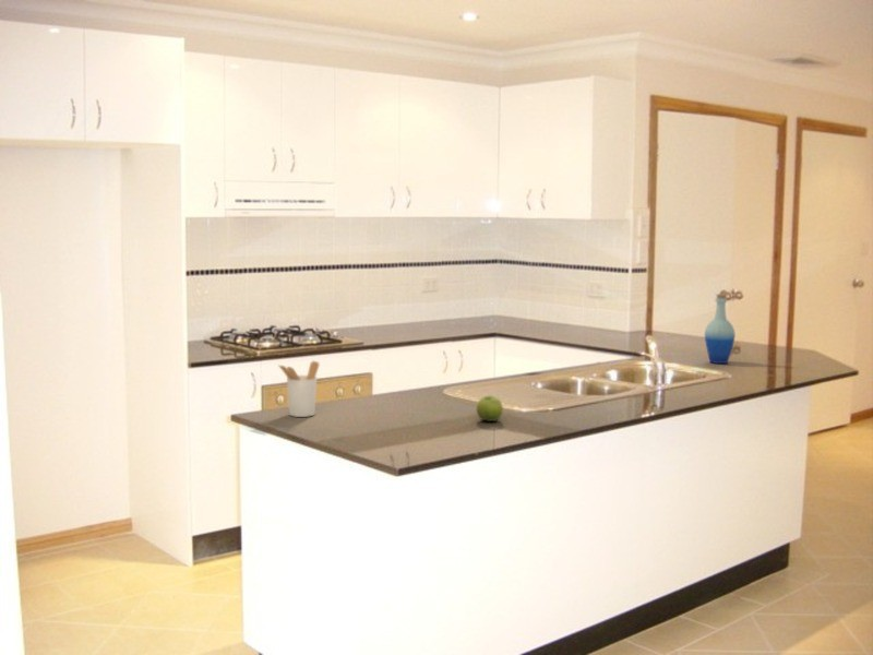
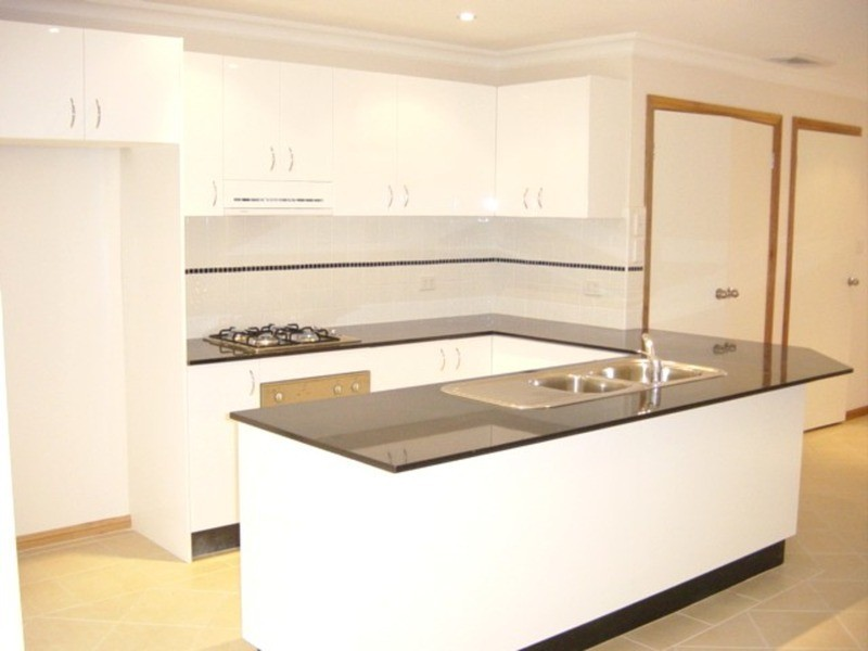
- bottle [704,293,737,365]
- fruit [476,394,504,422]
- utensil holder [277,360,320,418]
